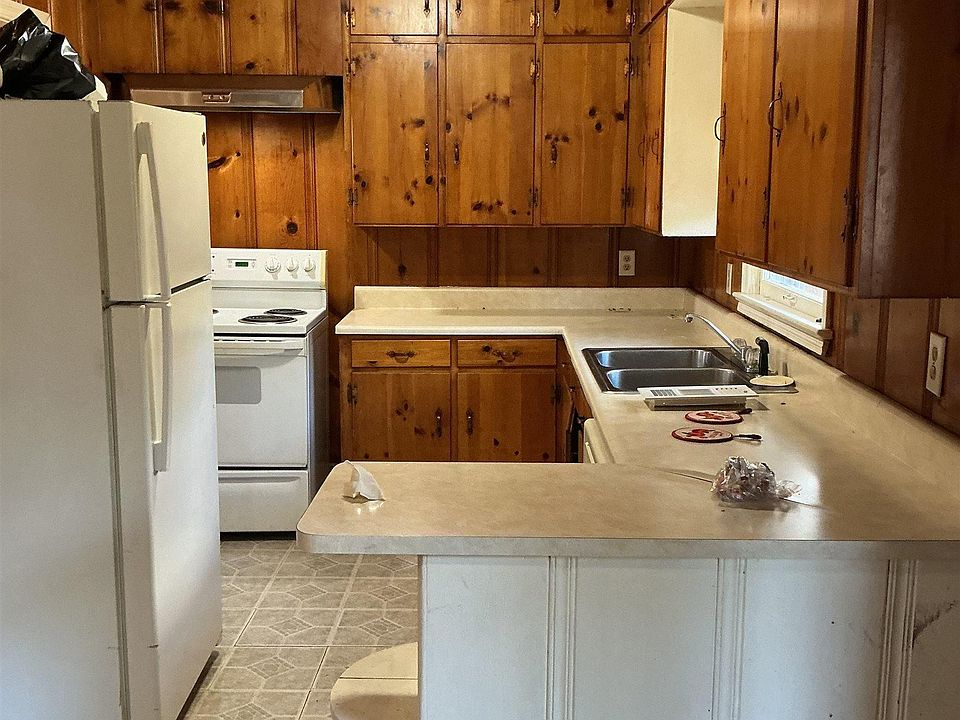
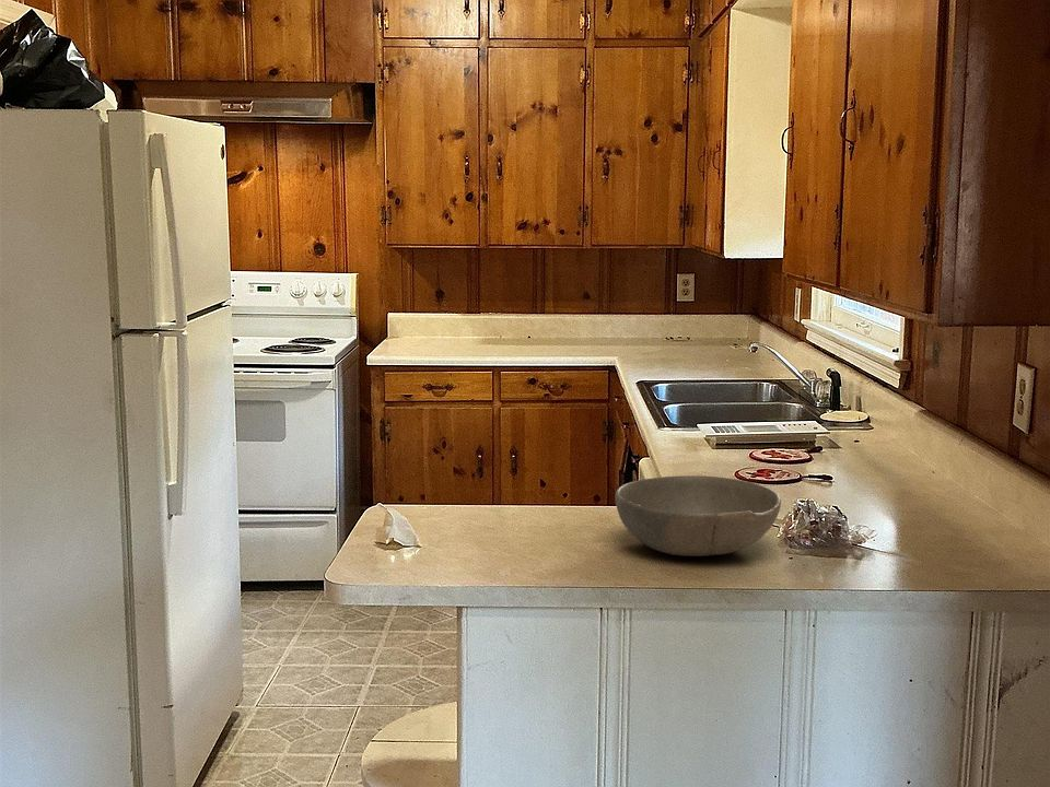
+ bowl [615,474,782,557]
